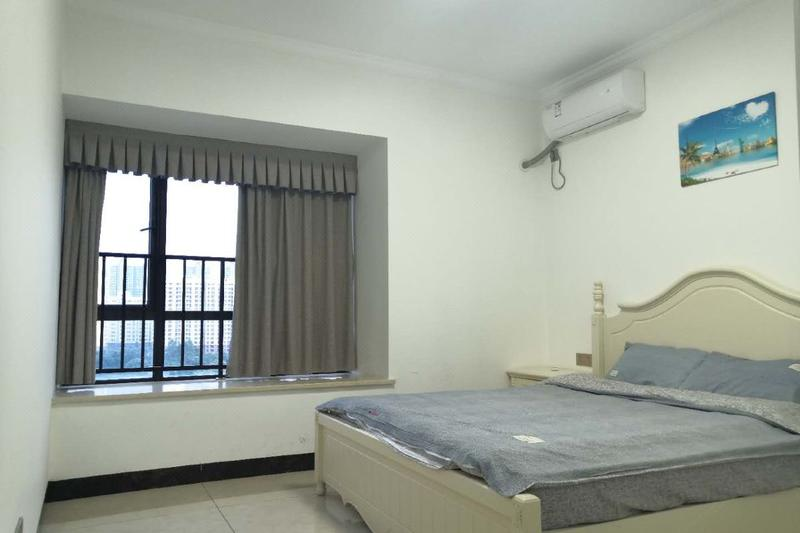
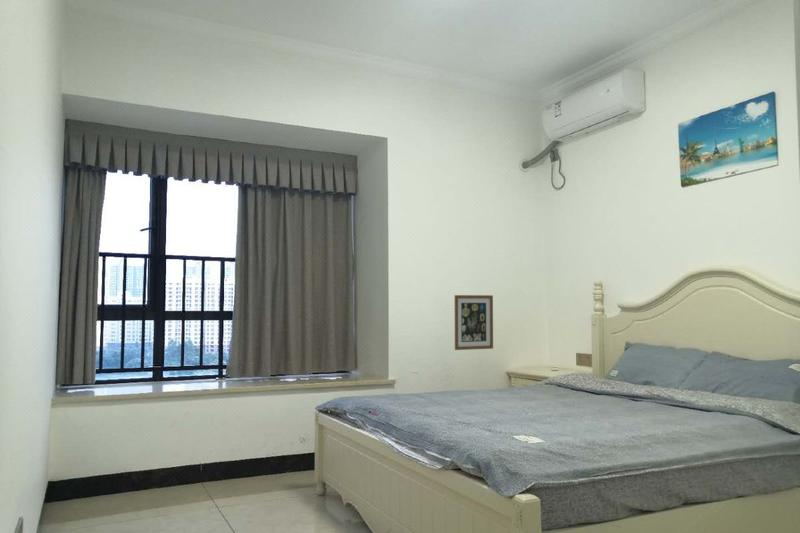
+ wall art [454,294,494,351]
